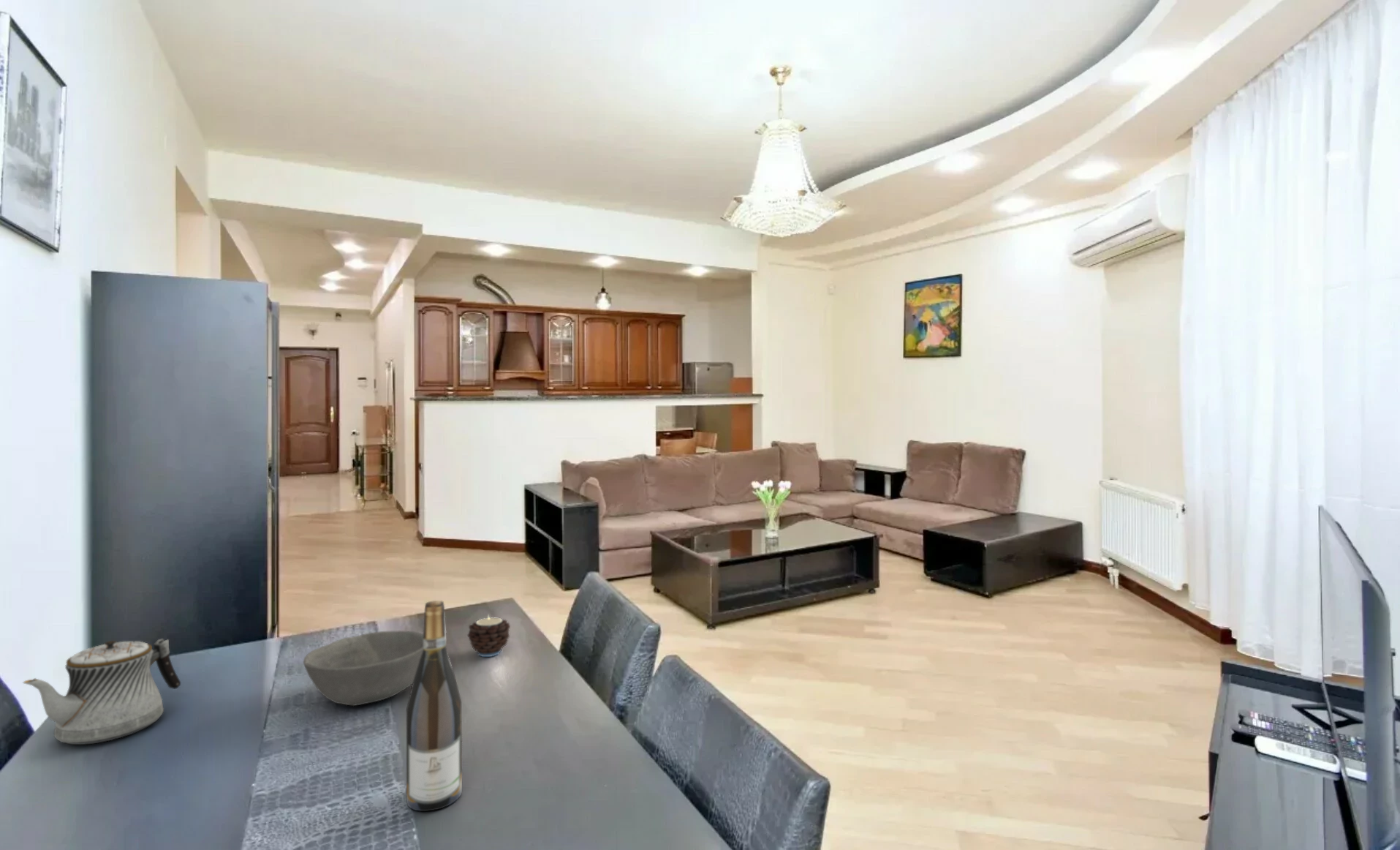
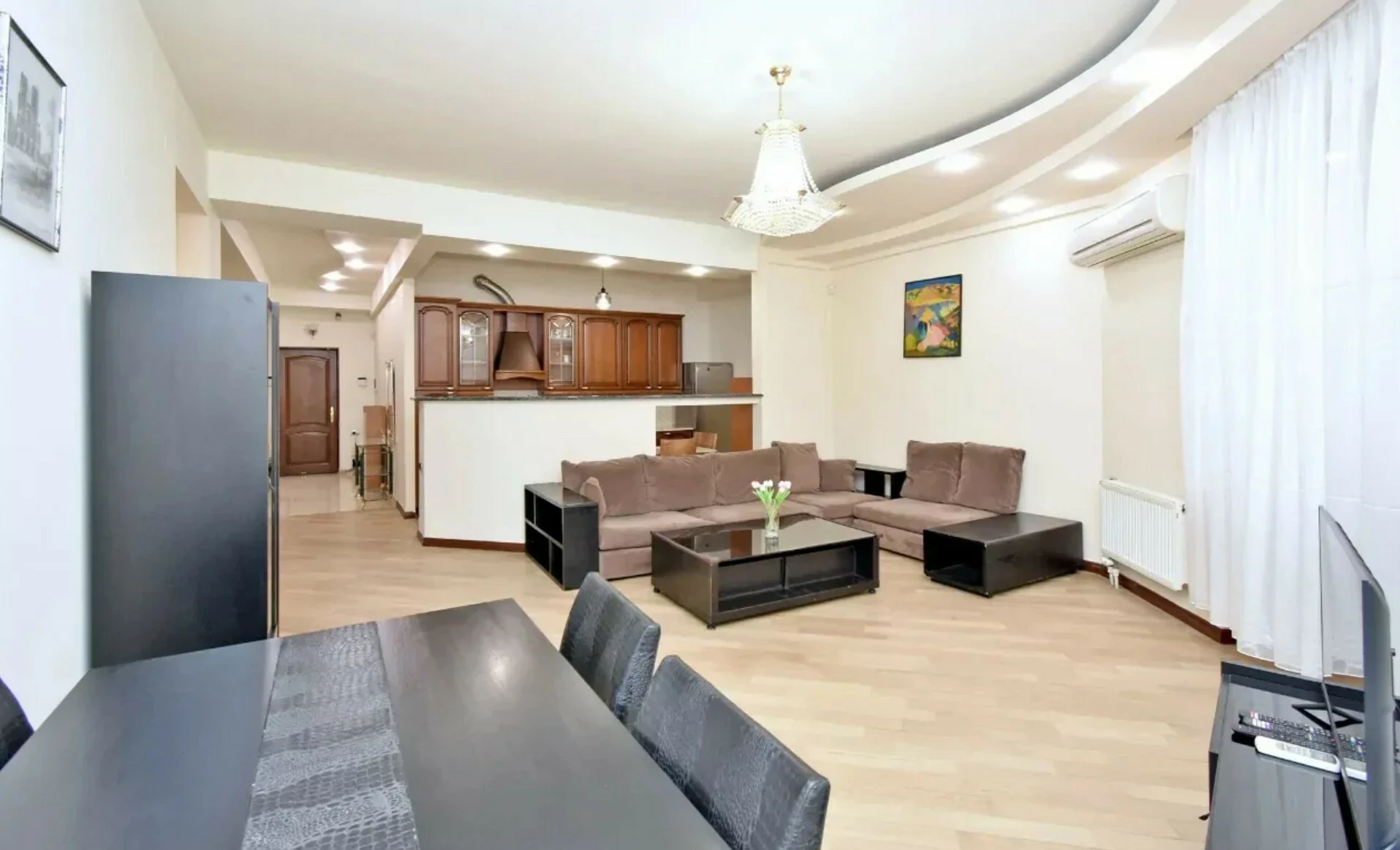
- bowl [303,630,423,707]
- candle [466,614,511,658]
- wine bottle [406,600,463,812]
- teapot [22,639,181,745]
